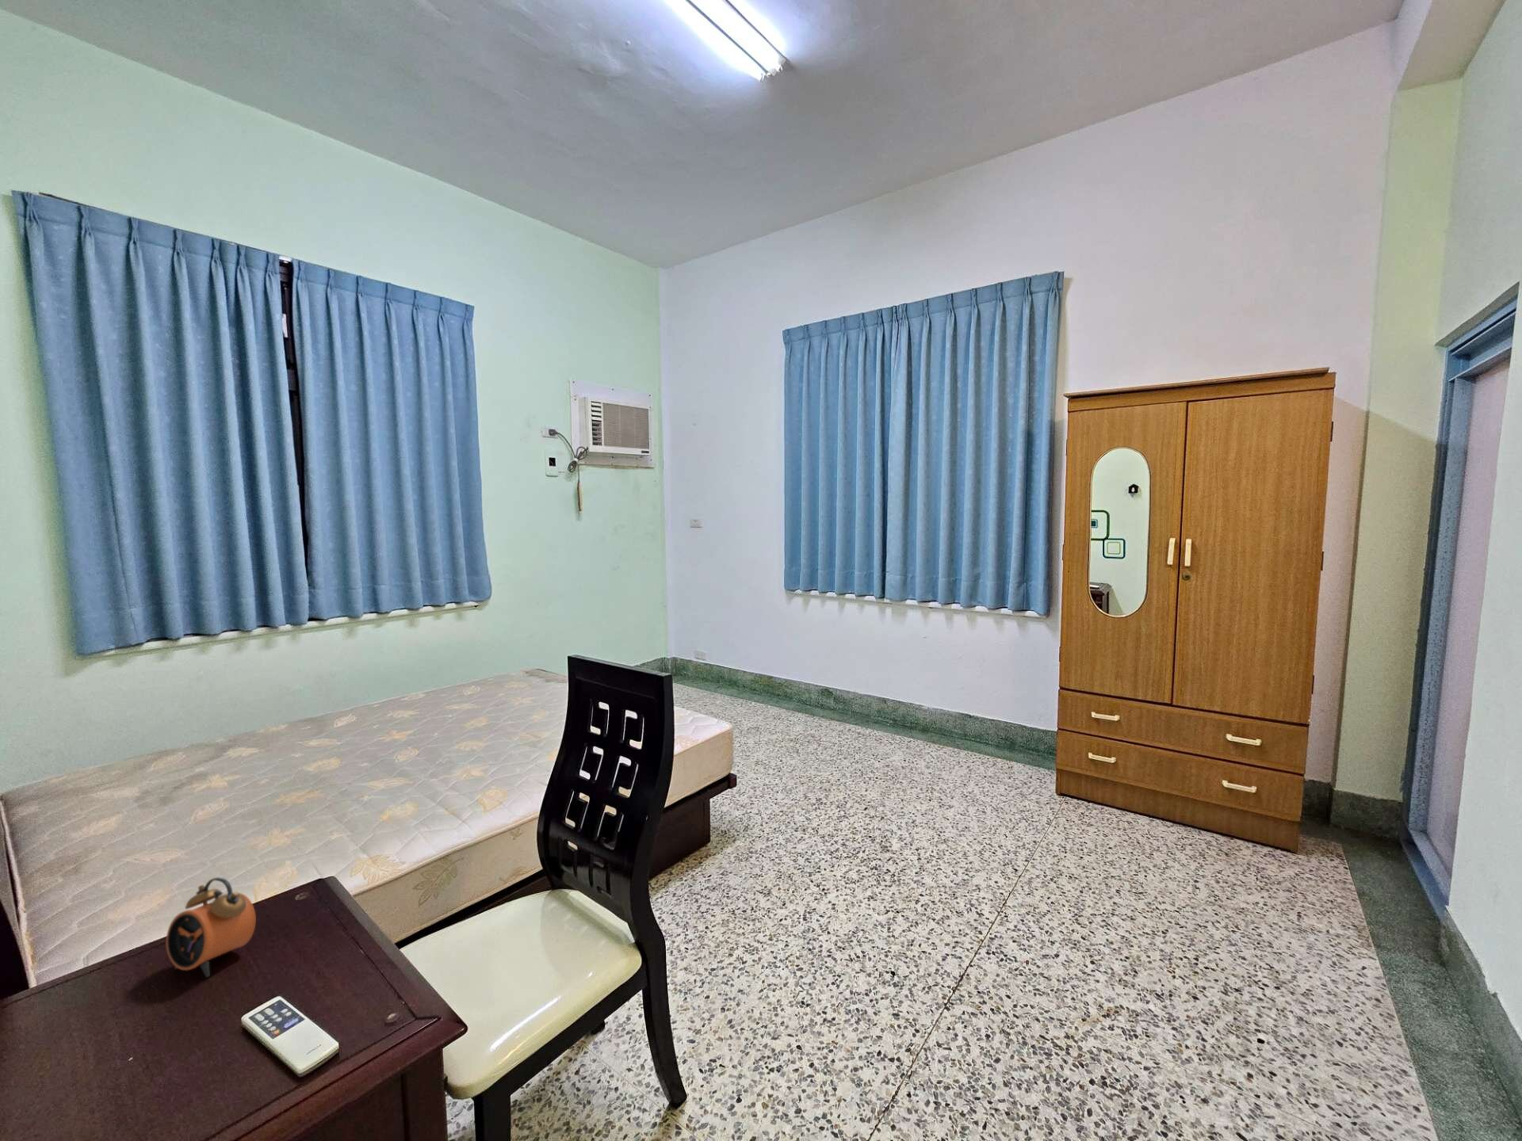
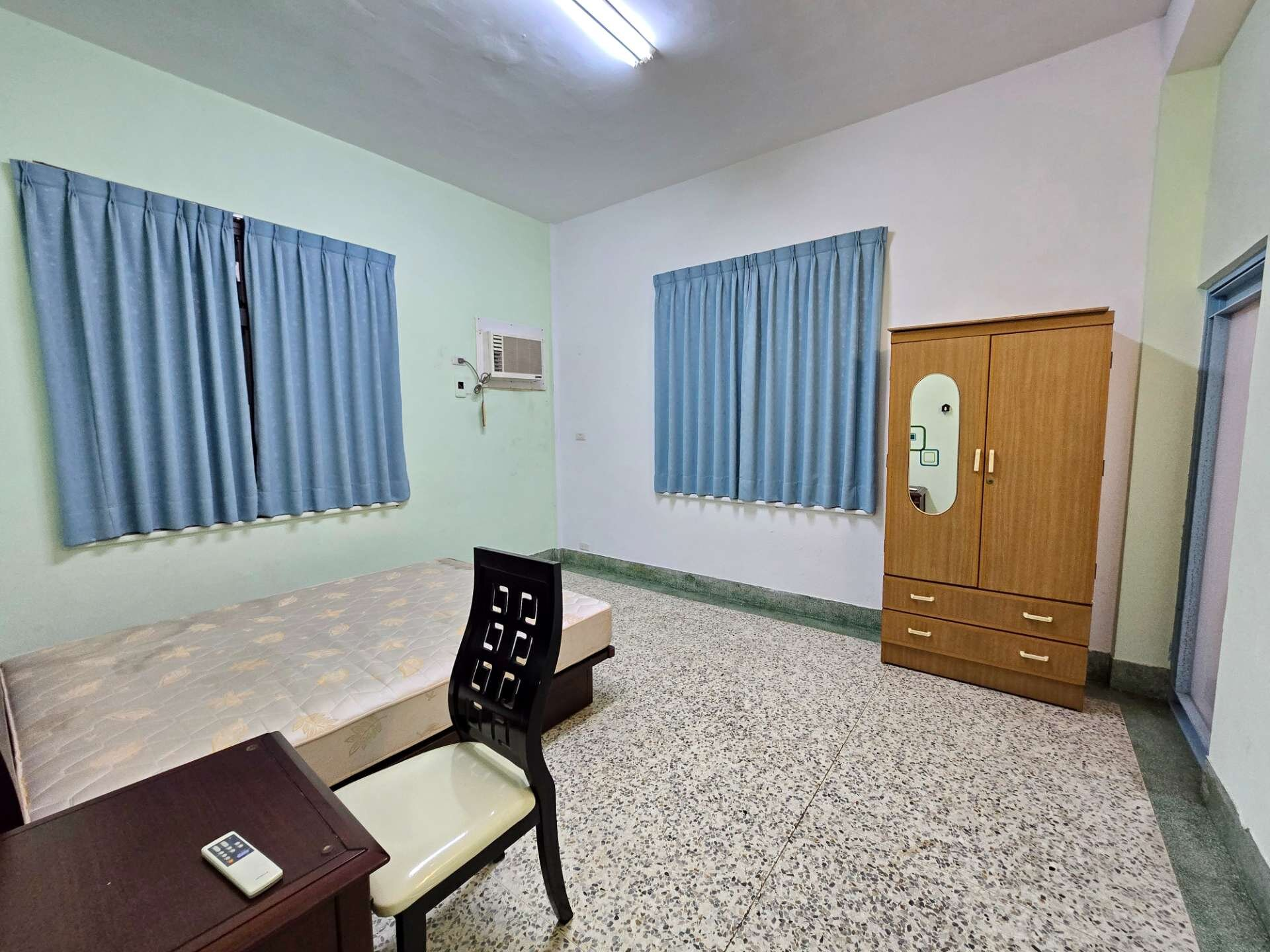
- alarm clock [165,876,256,978]
